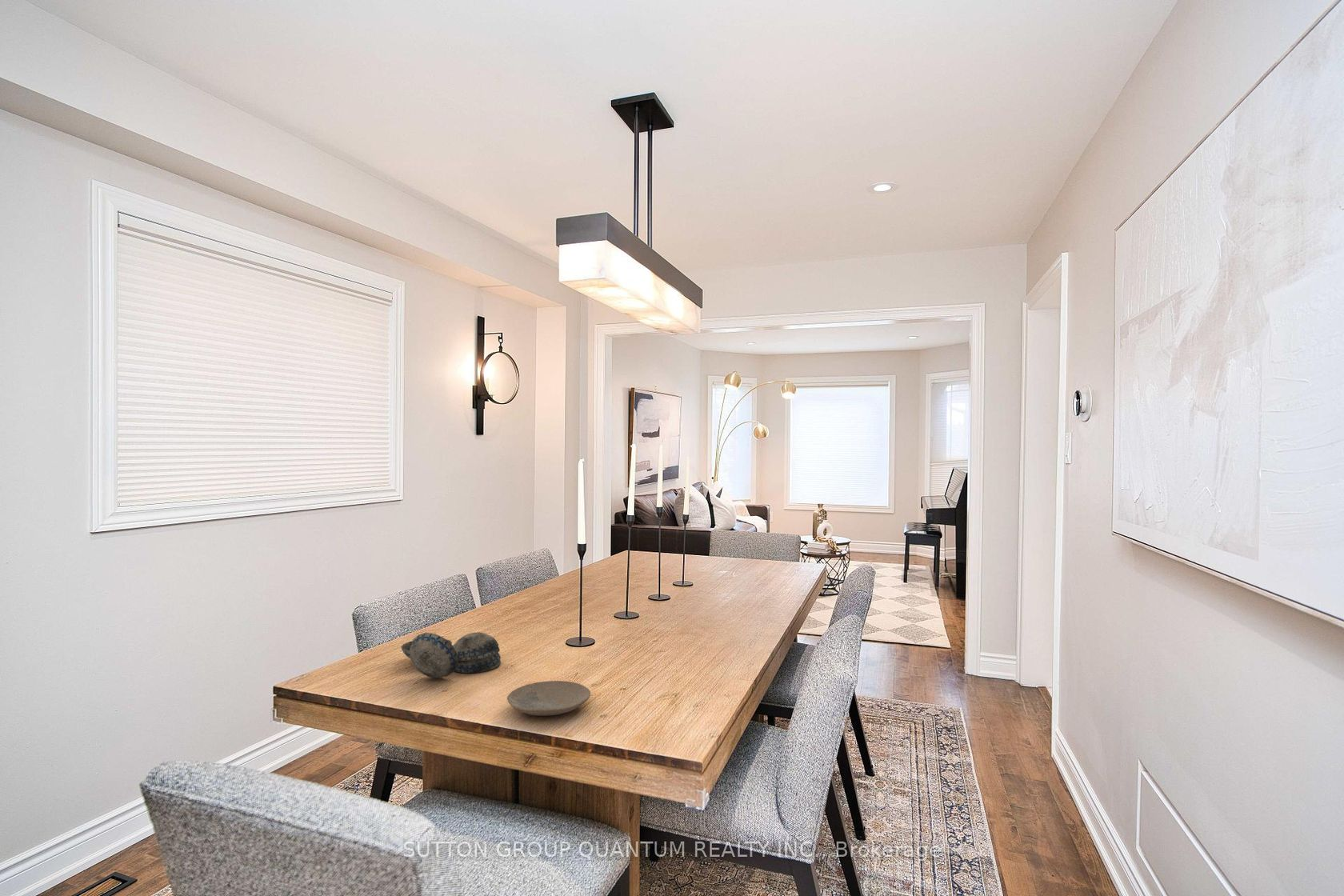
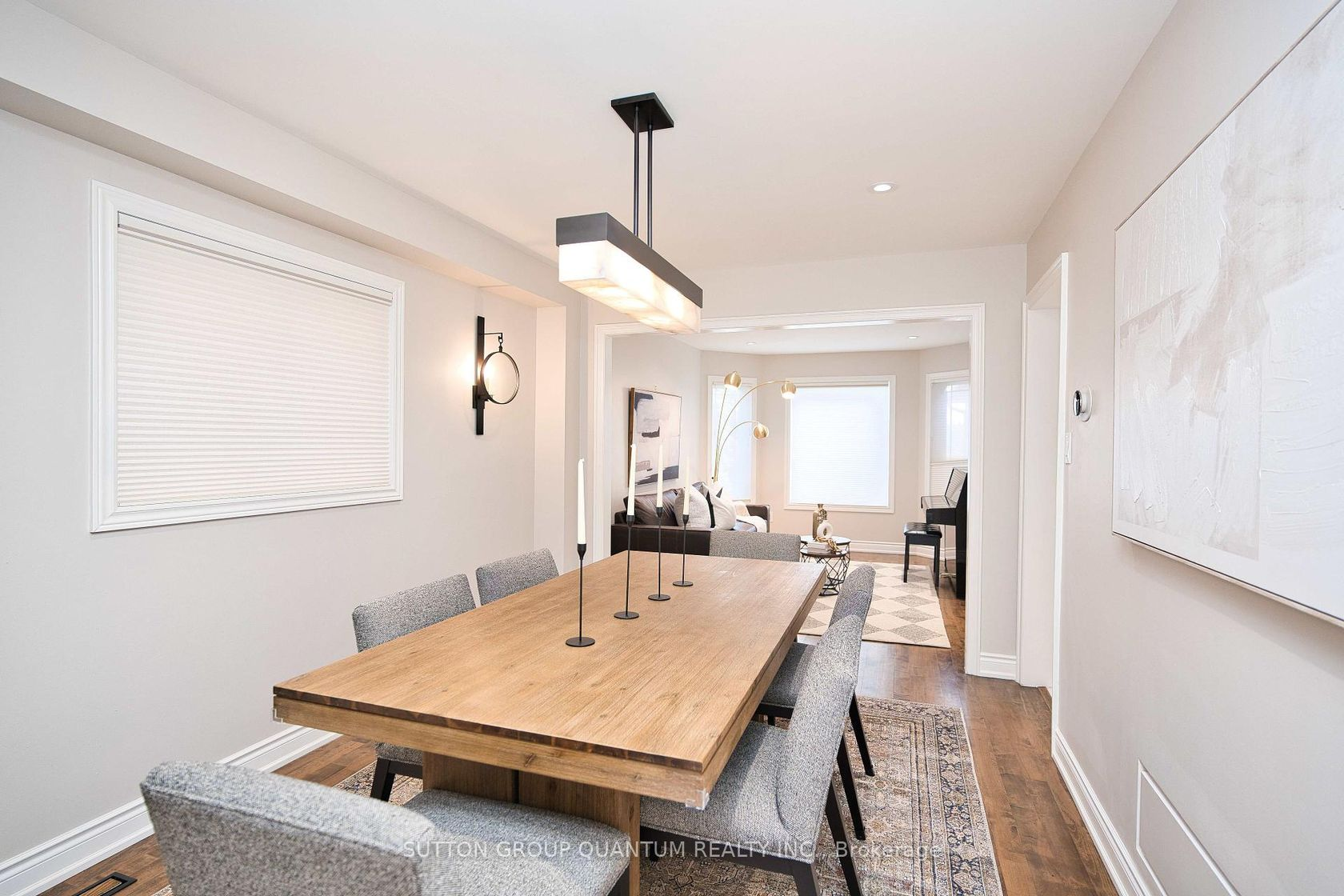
- decorative bowl [400,631,502,679]
- plate [506,680,591,717]
